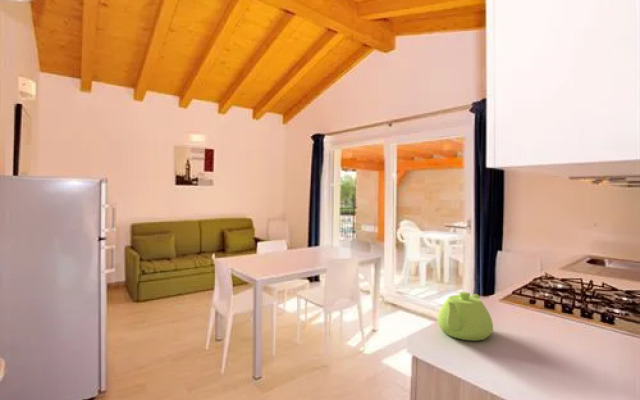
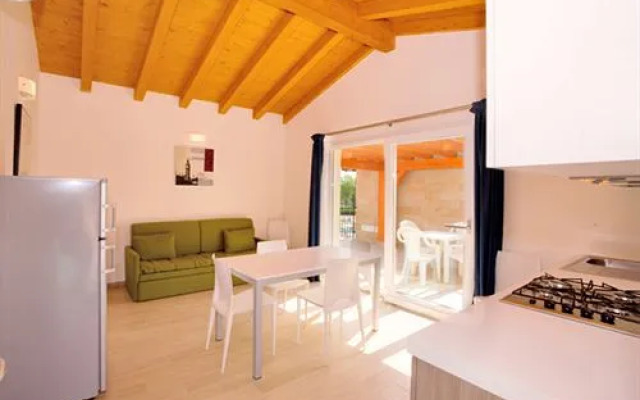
- teapot [436,291,494,342]
